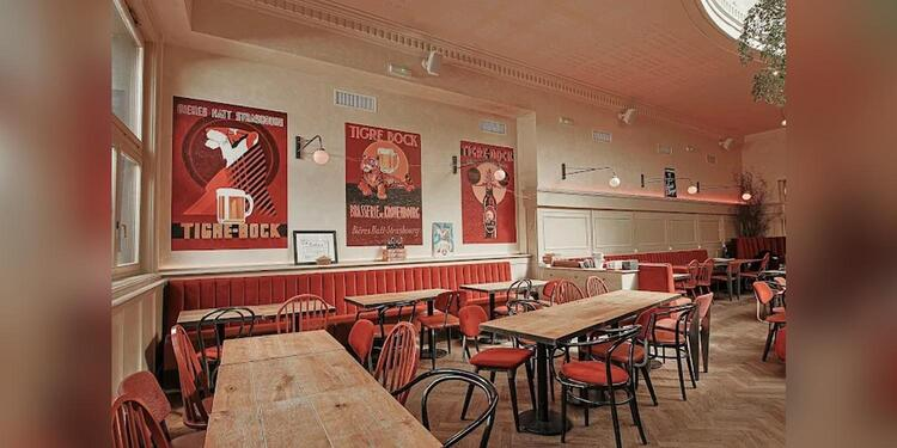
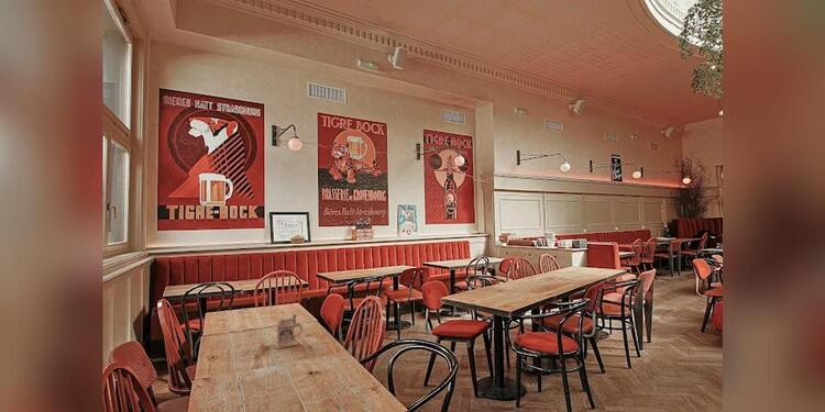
+ beer mug [272,313,304,349]
